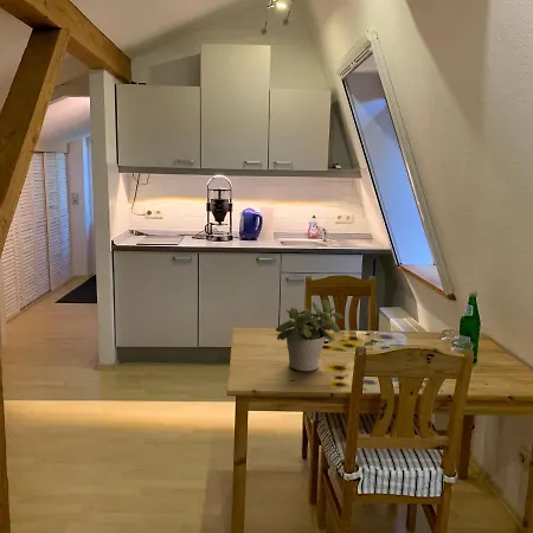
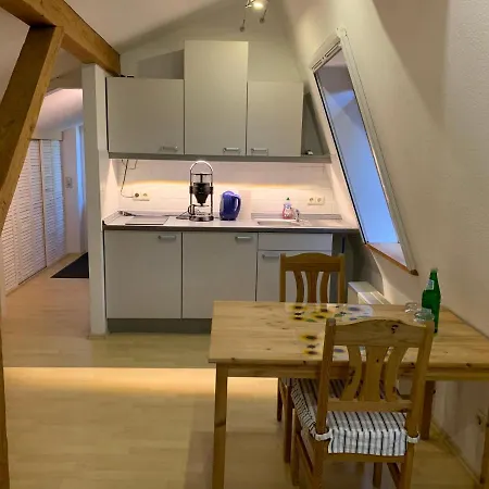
- potted plant [275,298,345,372]
